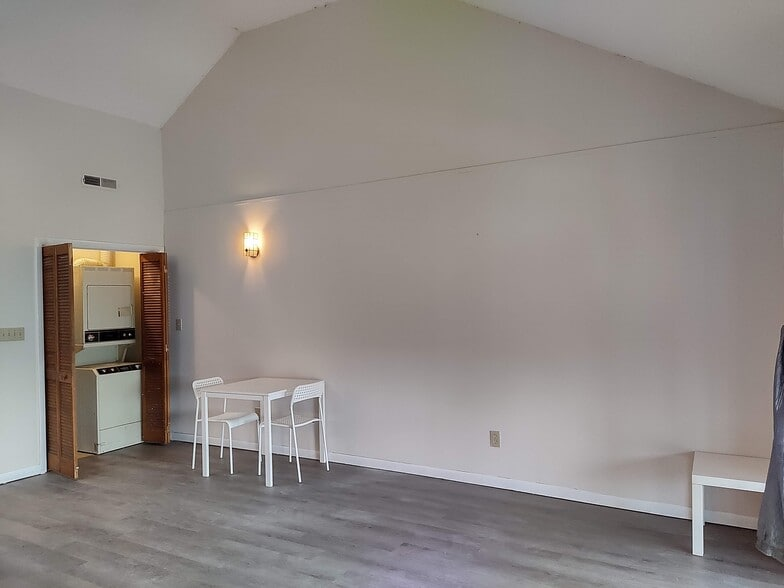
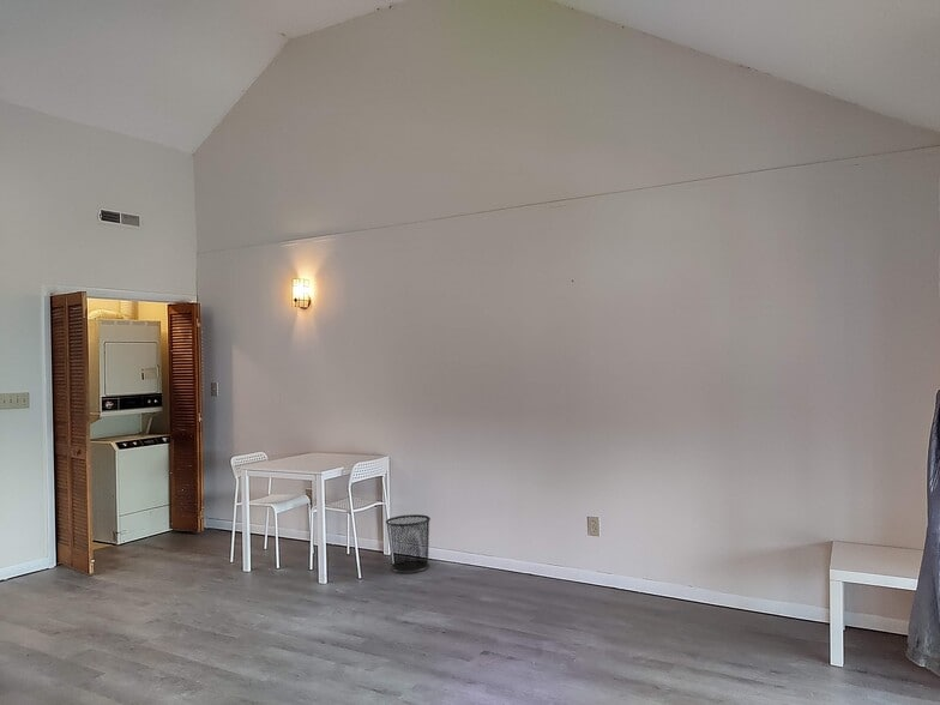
+ waste bin [385,513,432,574]
